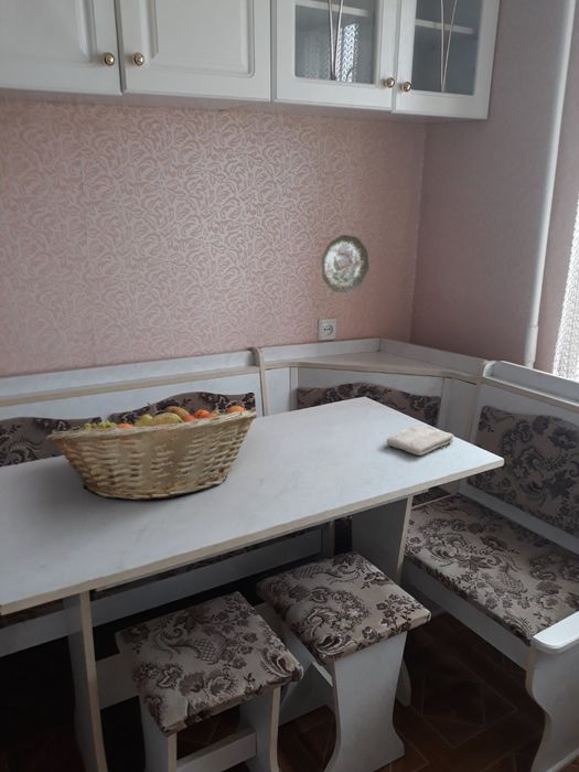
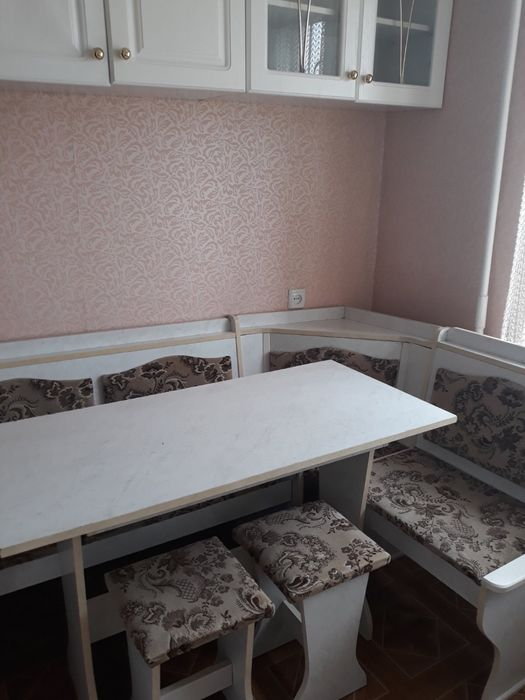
- washcloth [385,425,454,457]
- decorative plate [320,234,369,294]
- fruit basket [45,401,258,502]
